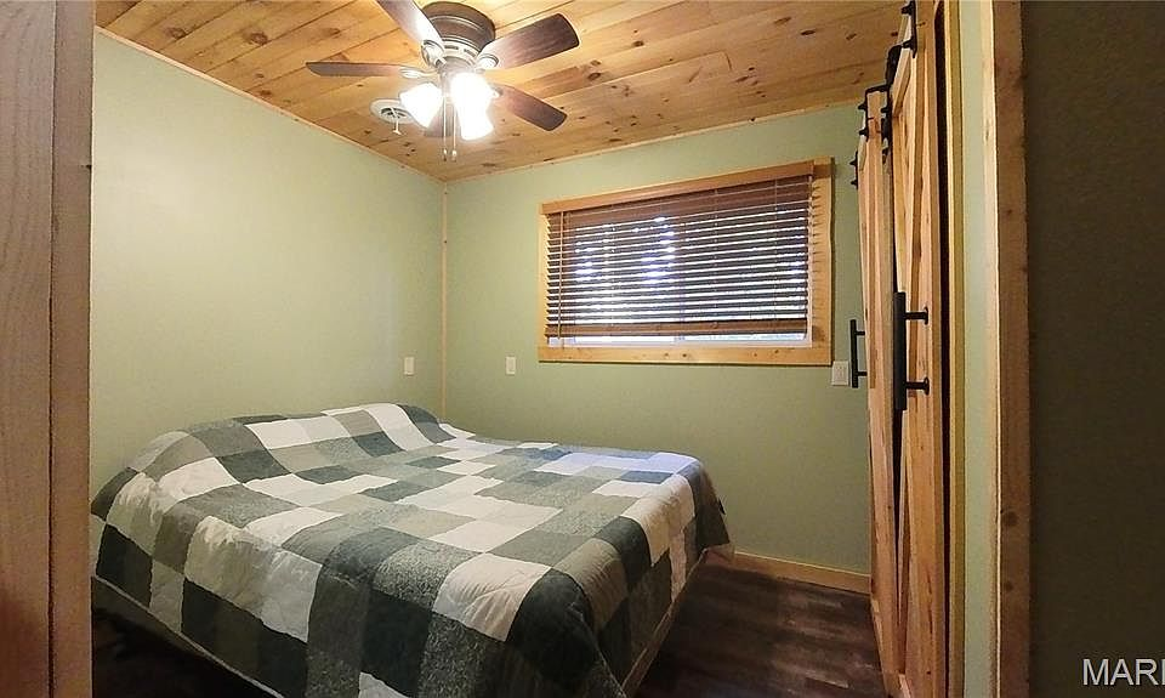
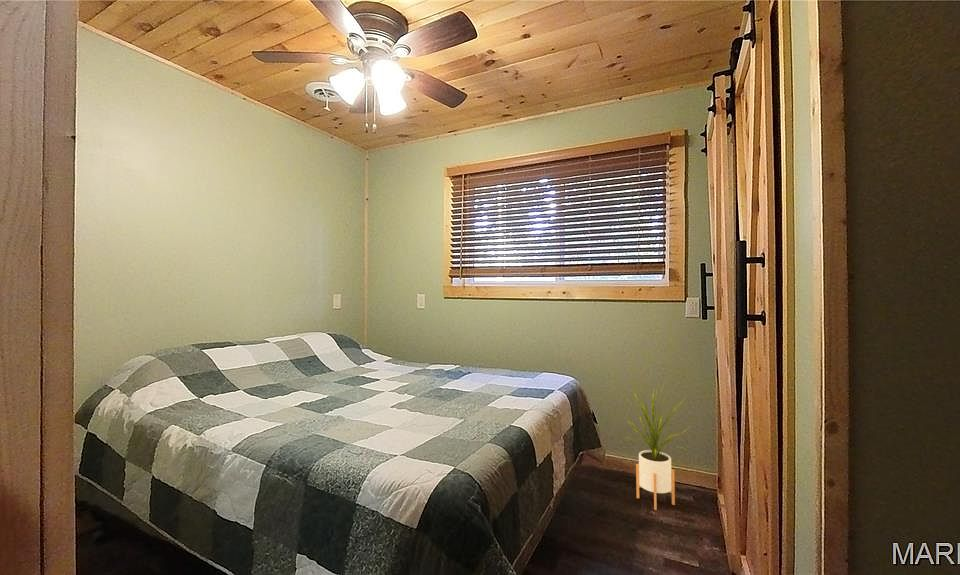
+ house plant [622,380,692,511]
